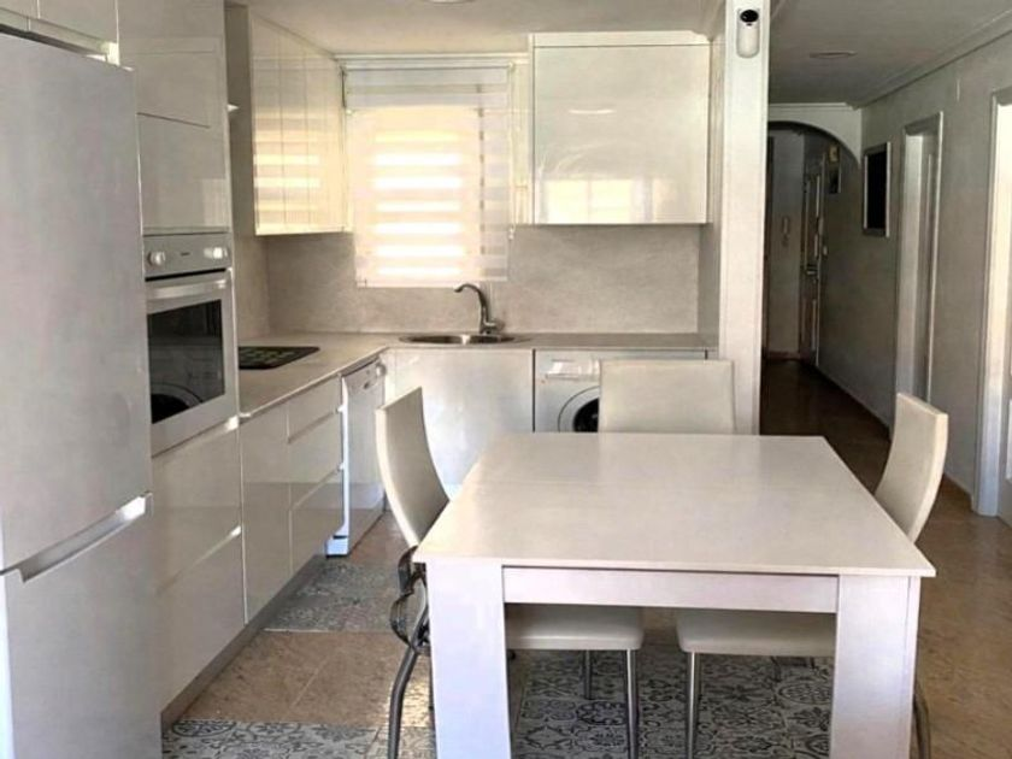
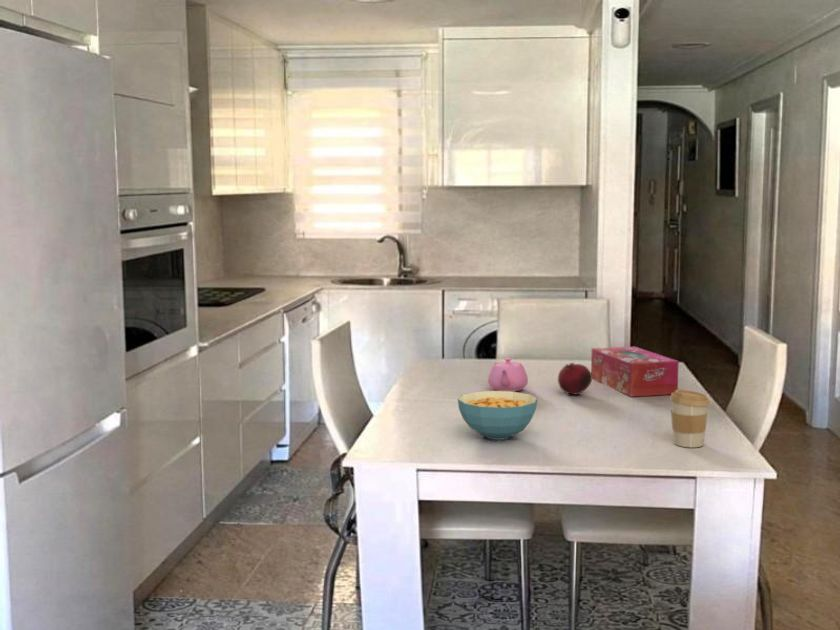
+ fruit [557,362,593,396]
+ cereal bowl [457,390,538,441]
+ coffee cup [669,389,711,448]
+ tissue box [590,346,680,398]
+ teapot [487,357,529,392]
